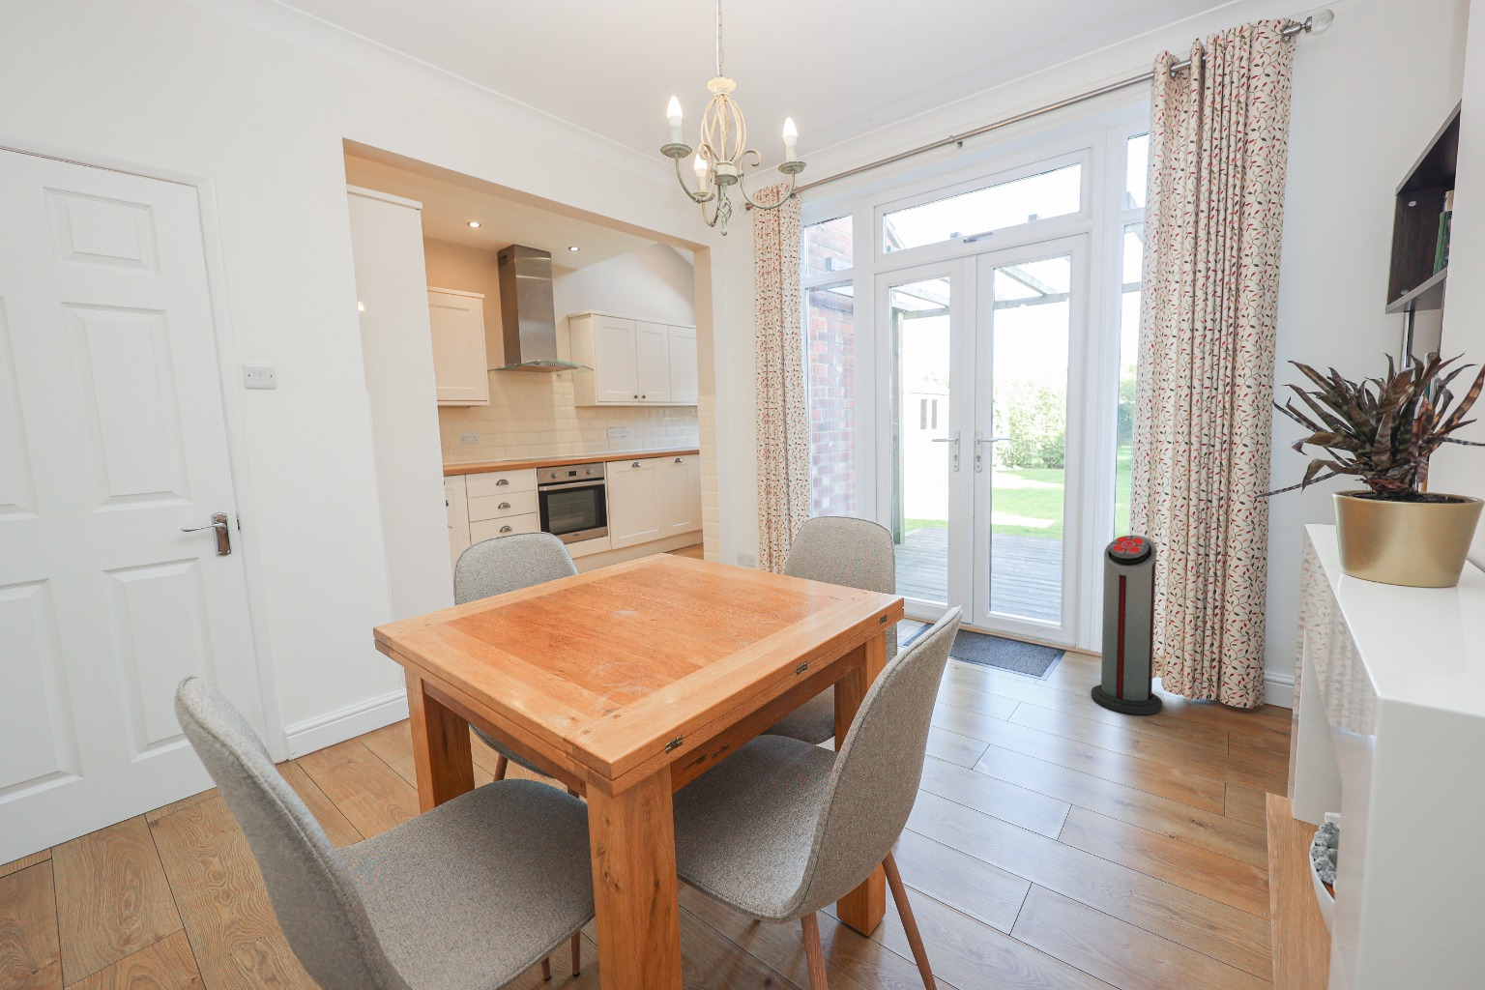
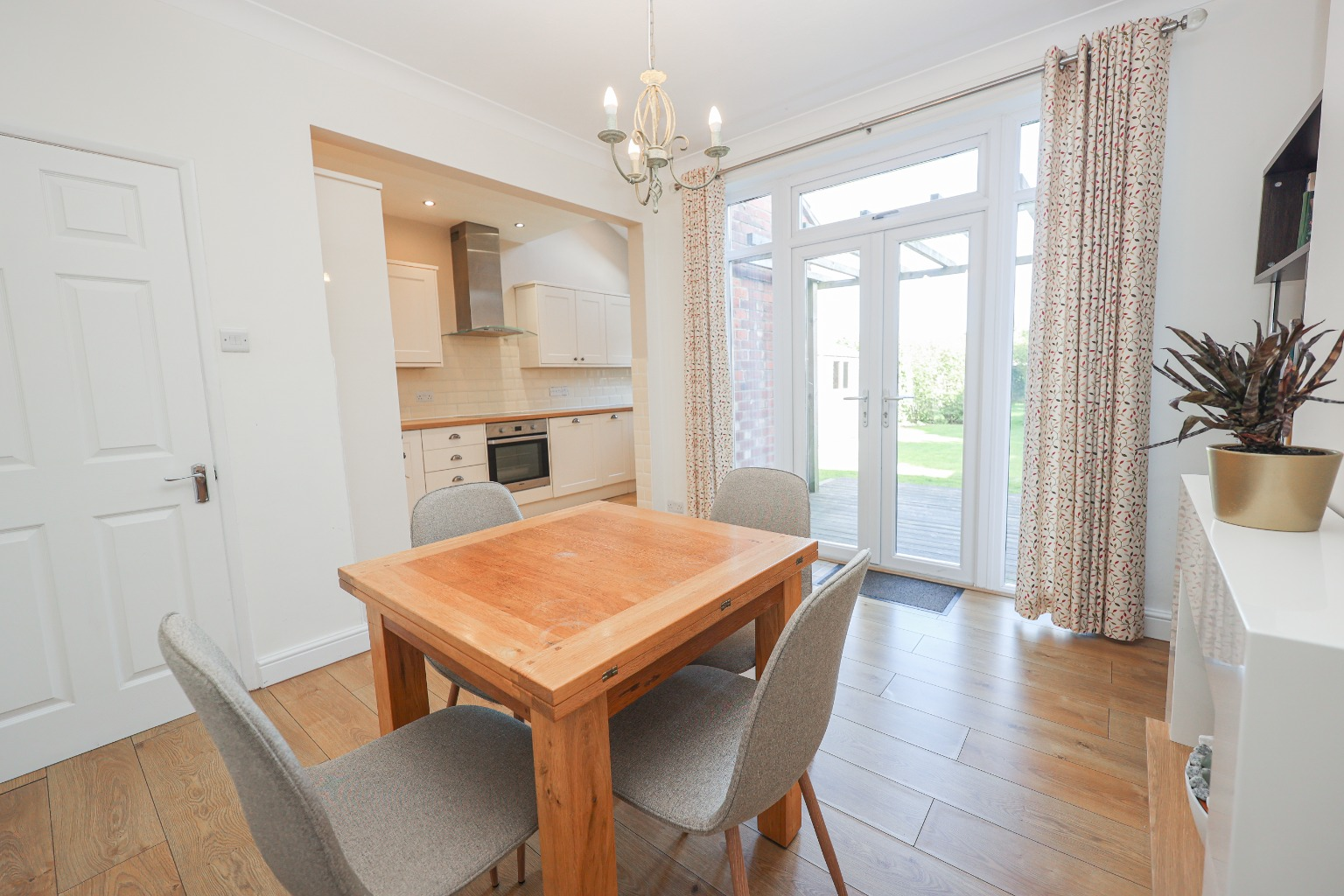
- air purifier [1091,535,1163,716]
